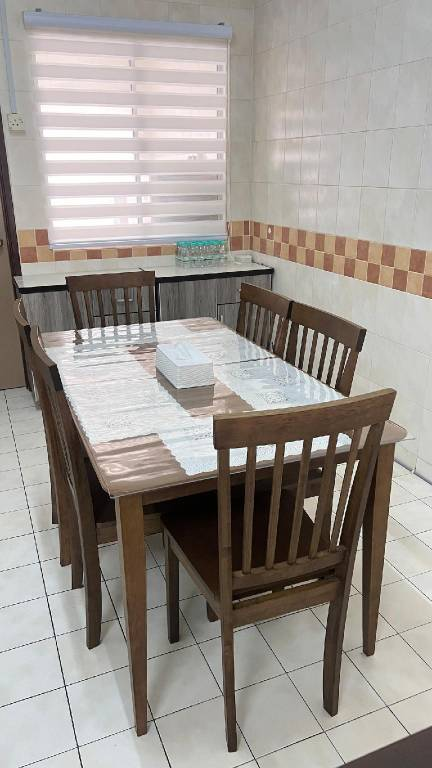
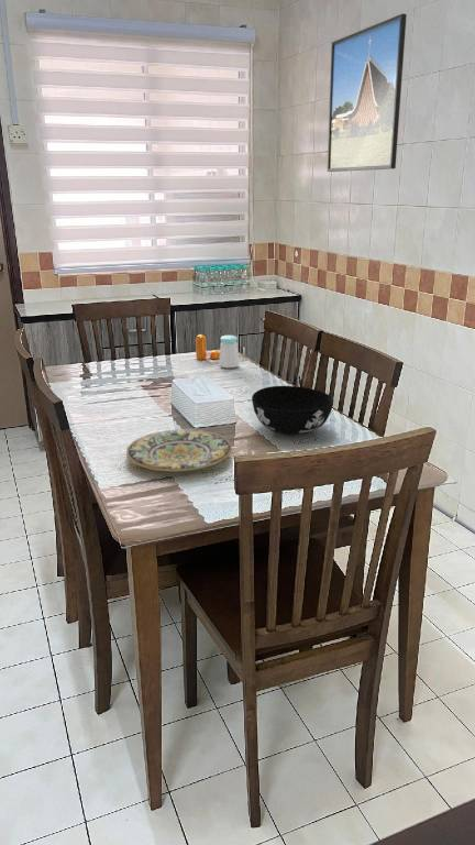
+ pepper shaker [195,333,220,361]
+ bowl [251,385,335,437]
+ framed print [325,12,408,173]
+ salt shaker [218,334,241,369]
+ plate [125,428,233,473]
